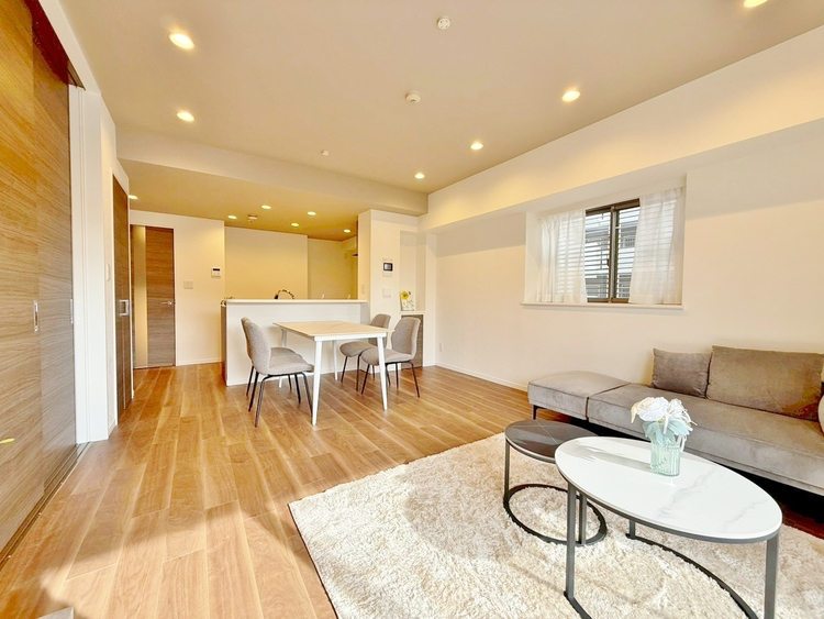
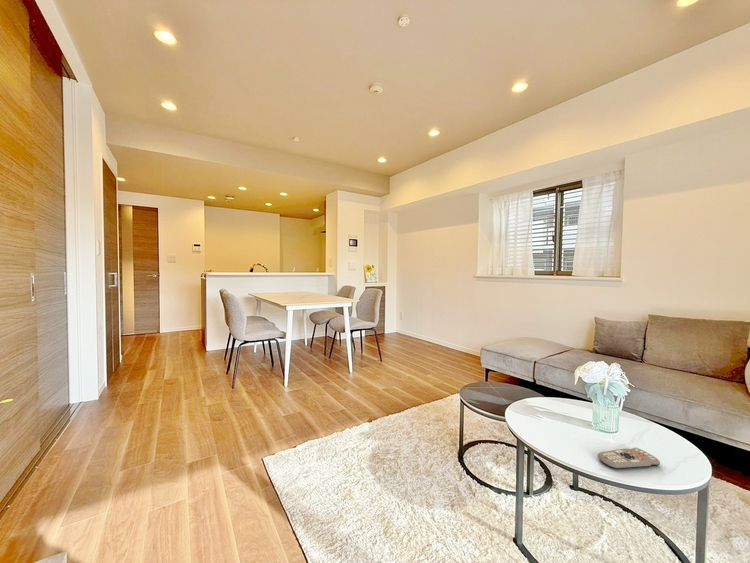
+ remote control [597,447,661,470]
